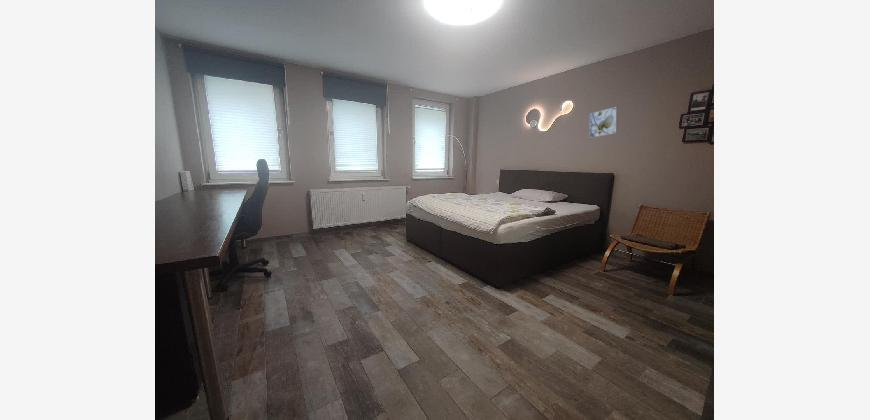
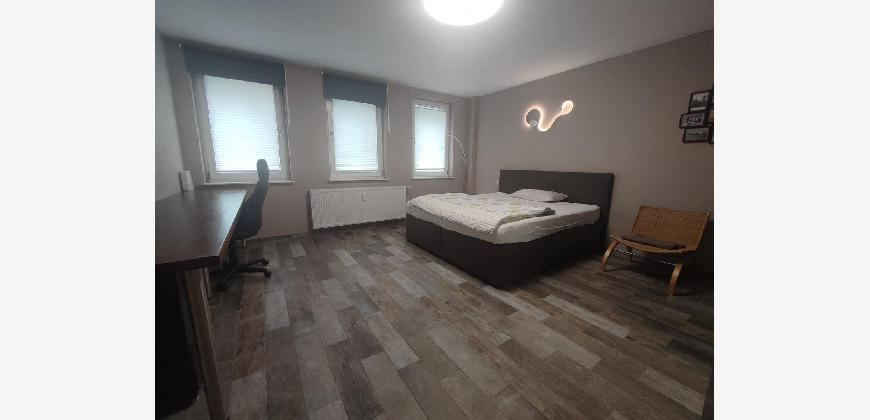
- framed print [589,106,618,139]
